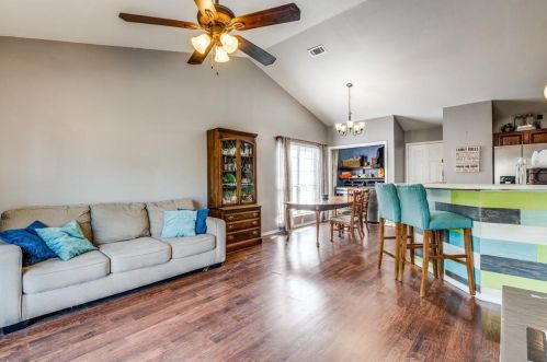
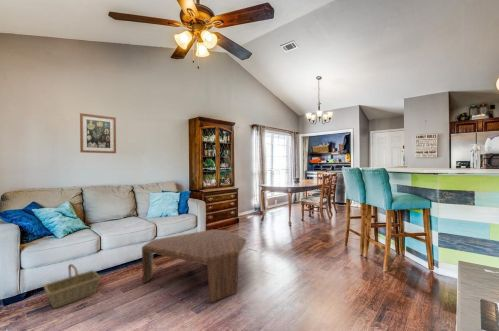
+ basket [43,263,102,310]
+ coffee table [141,229,247,304]
+ wall art [79,112,117,154]
